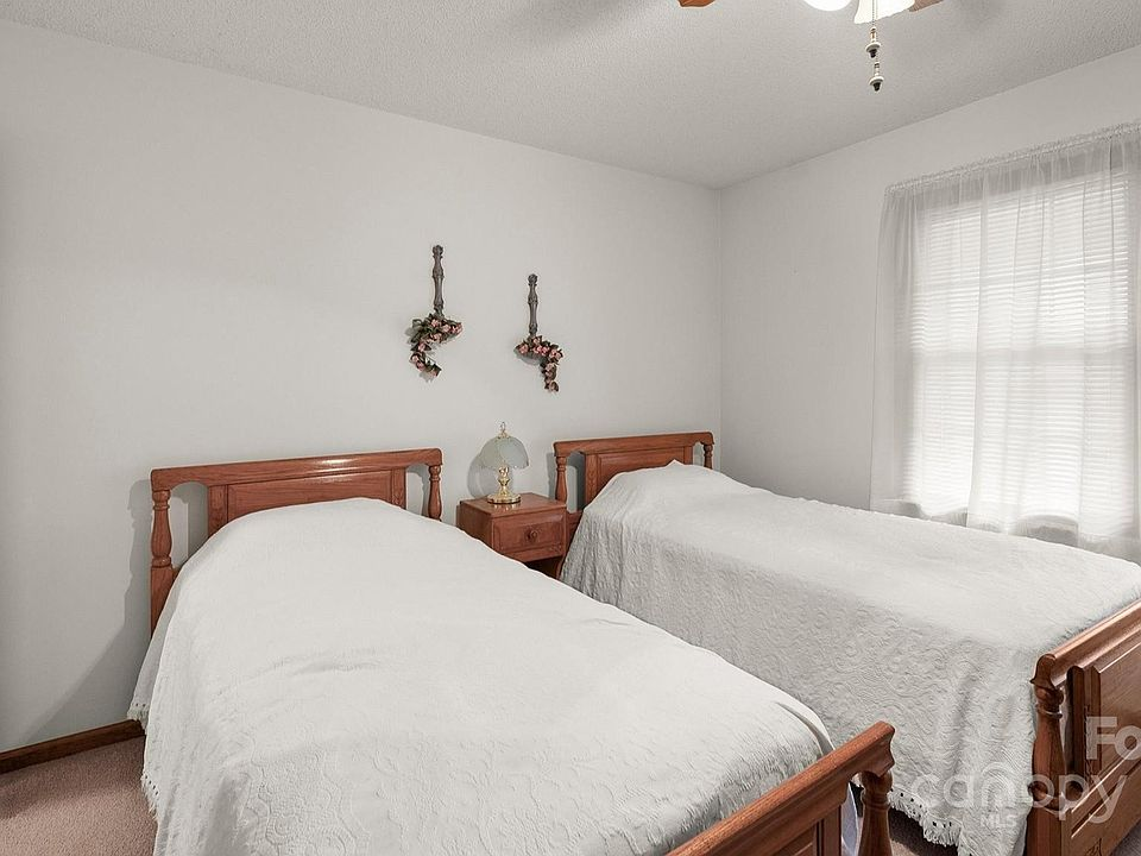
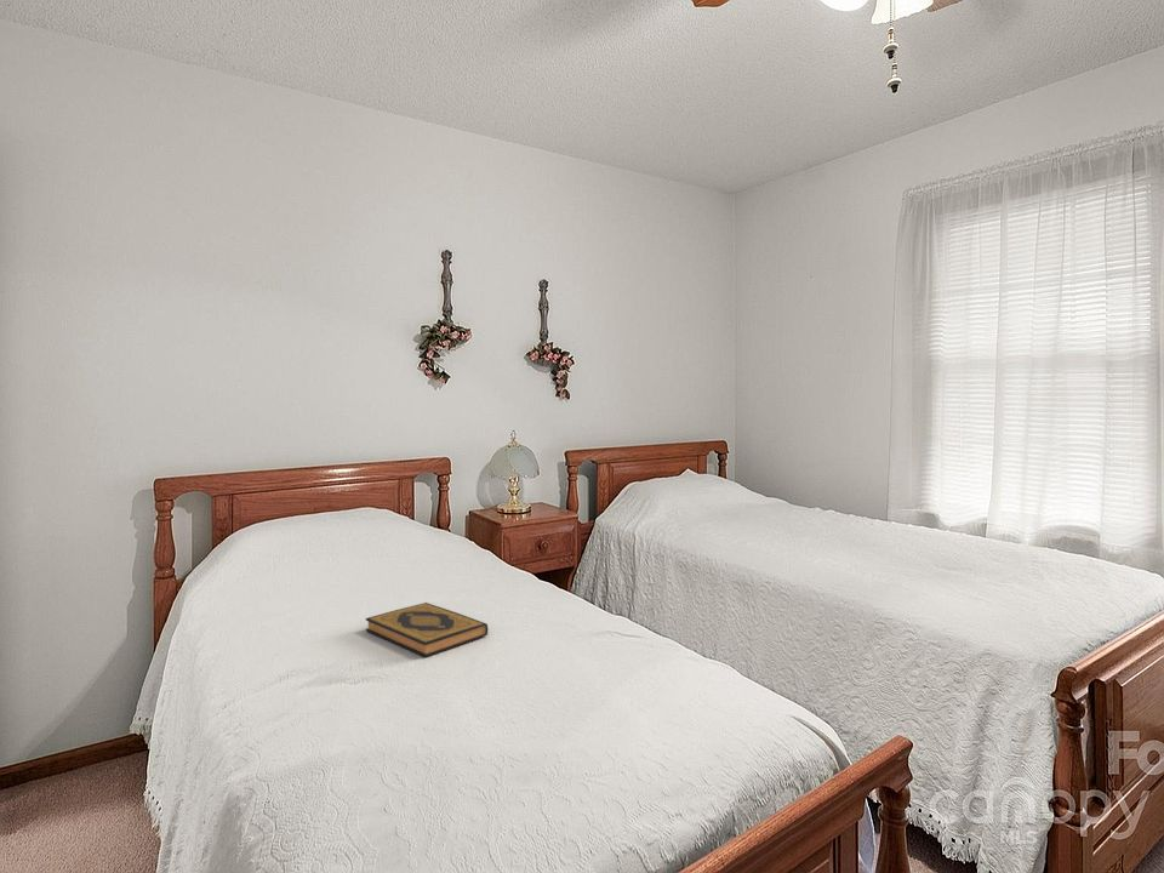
+ hardback book [365,601,489,658]
